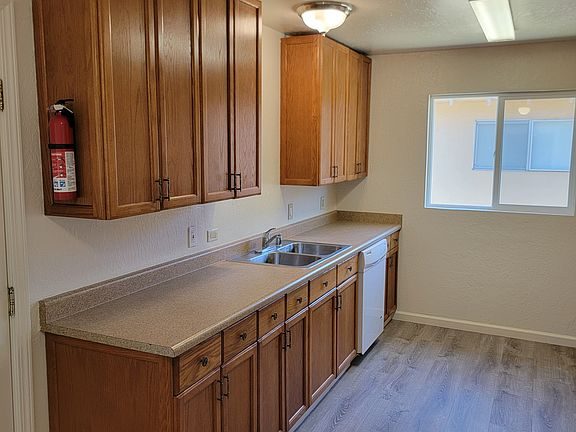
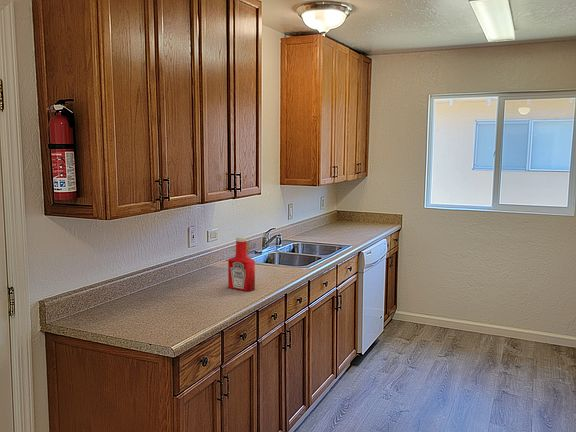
+ soap bottle [227,236,256,292]
